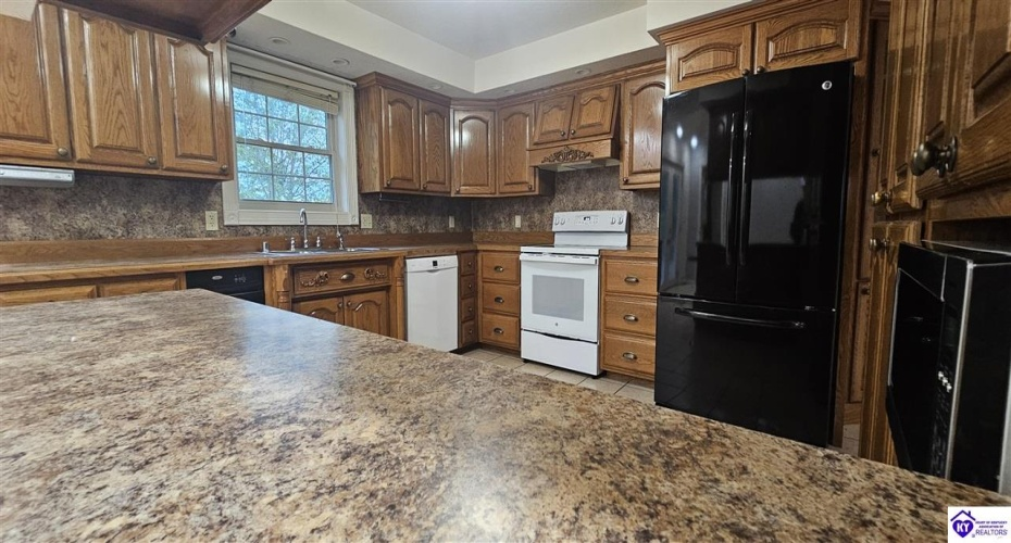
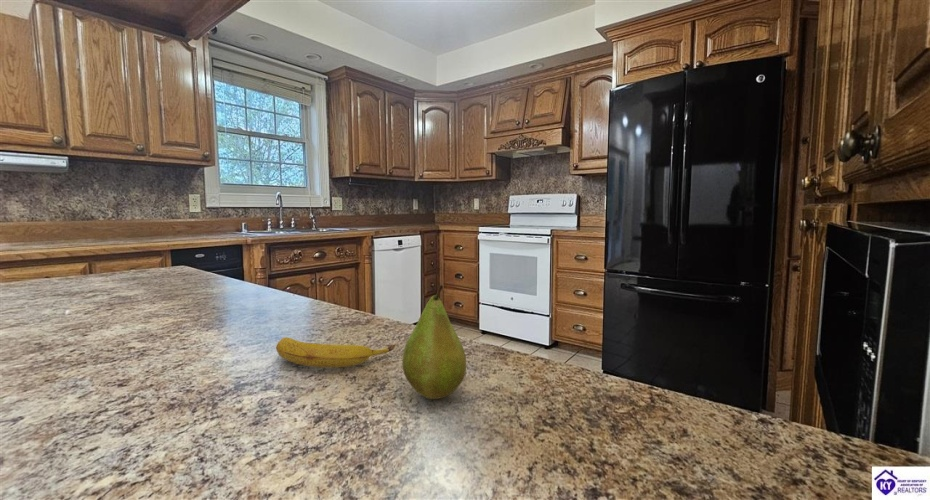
+ banana [275,336,400,368]
+ fruit [401,284,467,400]
